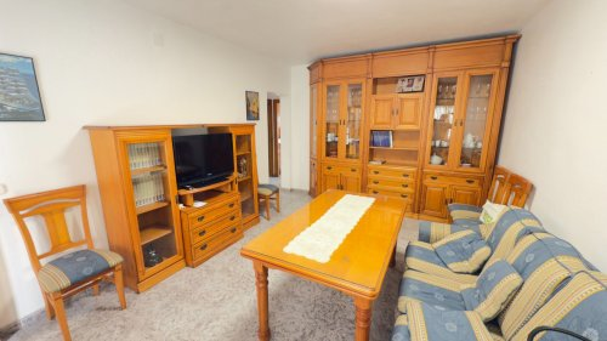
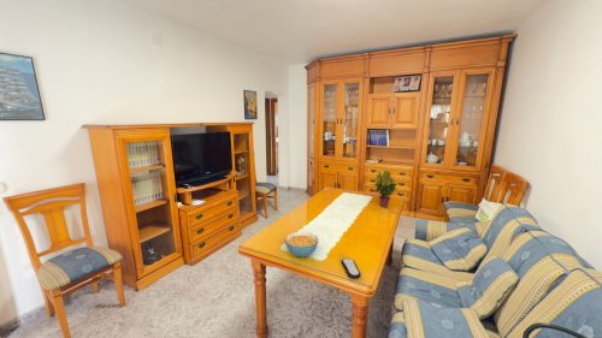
+ potted plant [373,168,400,208]
+ cereal bowl [284,231,319,257]
+ remote control [340,257,361,279]
